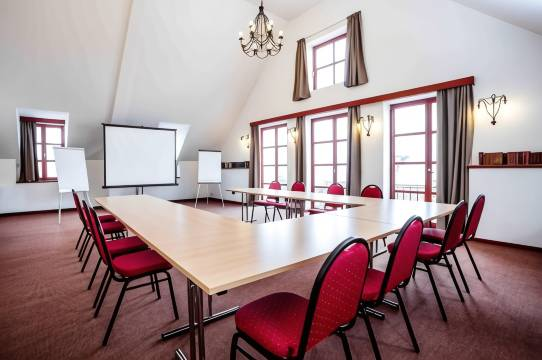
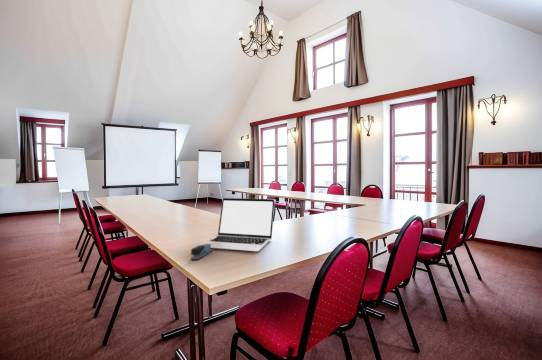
+ stapler [189,243,213,261]
+ laptop [197,197,276,252]
